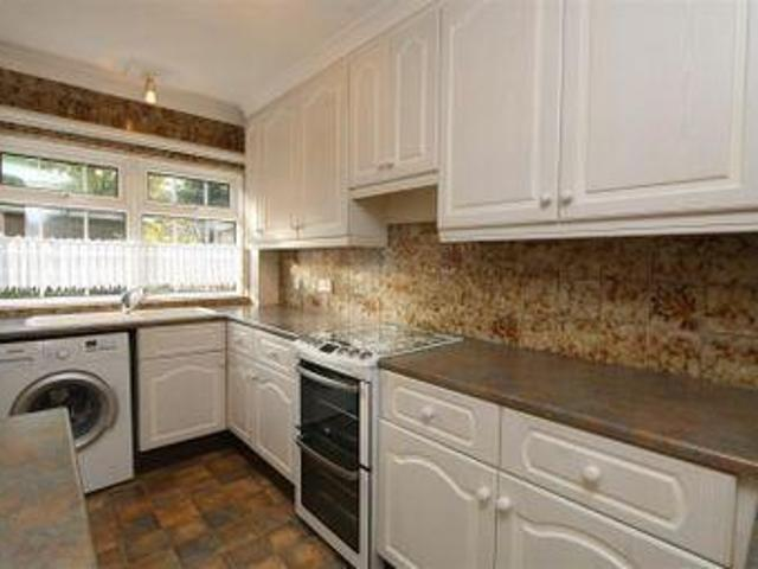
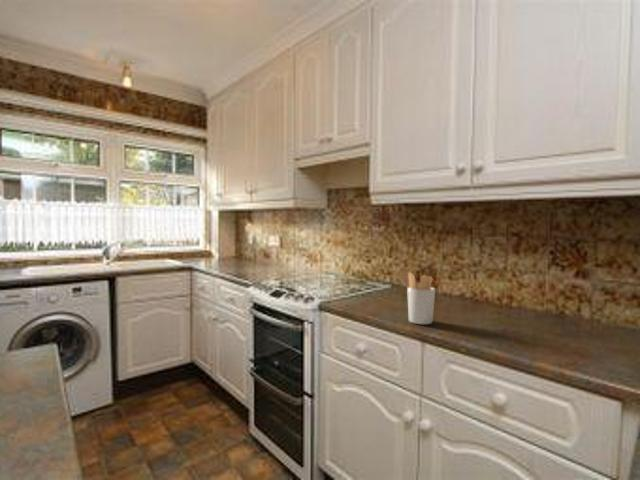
+ utensil holder [394,270,436,325]
